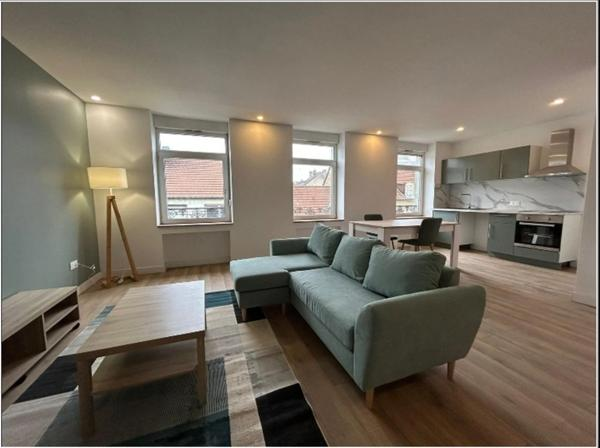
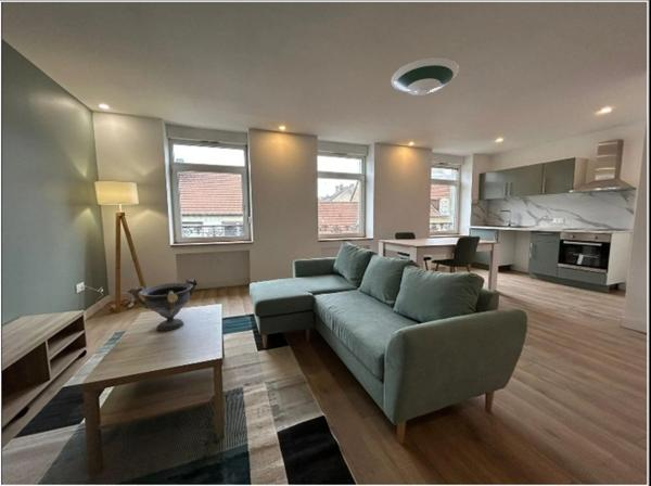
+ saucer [390,55,460,97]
+ decorative bowl [126,277,199,332]
